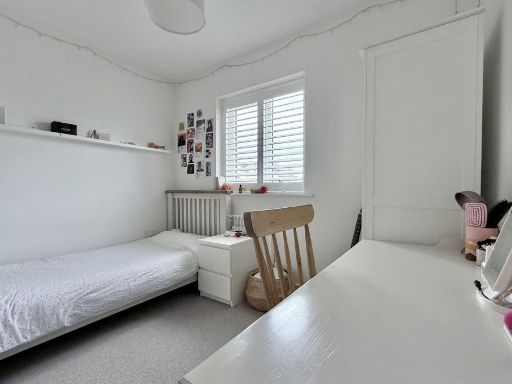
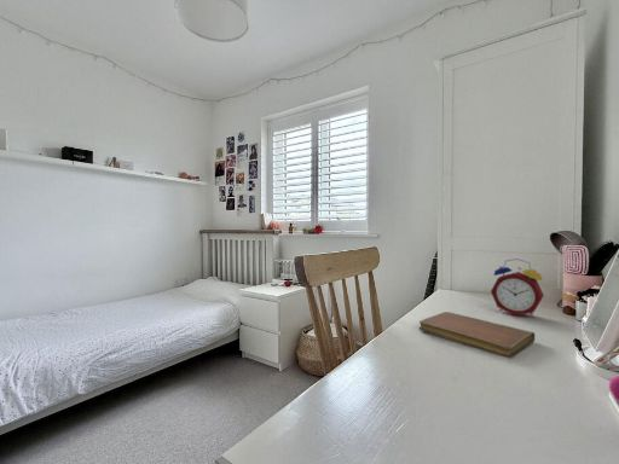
+ alarm clock [490,257,545,318]
+ notebook [418,311,536,360]
